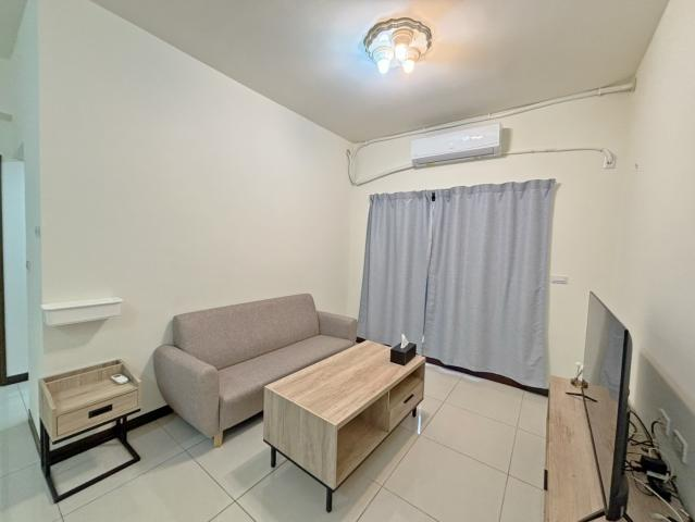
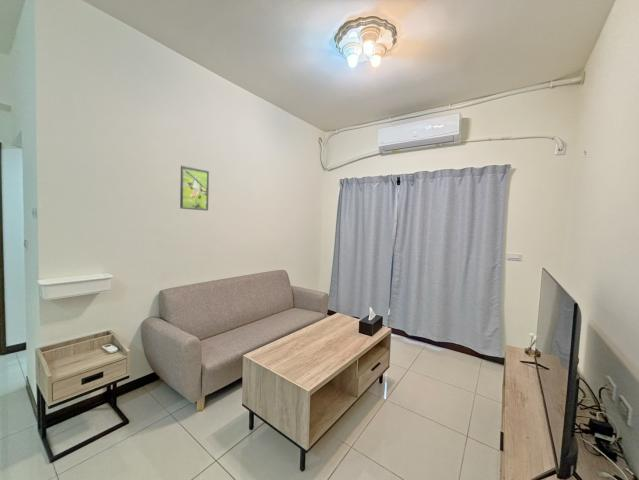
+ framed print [179,165,210,212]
